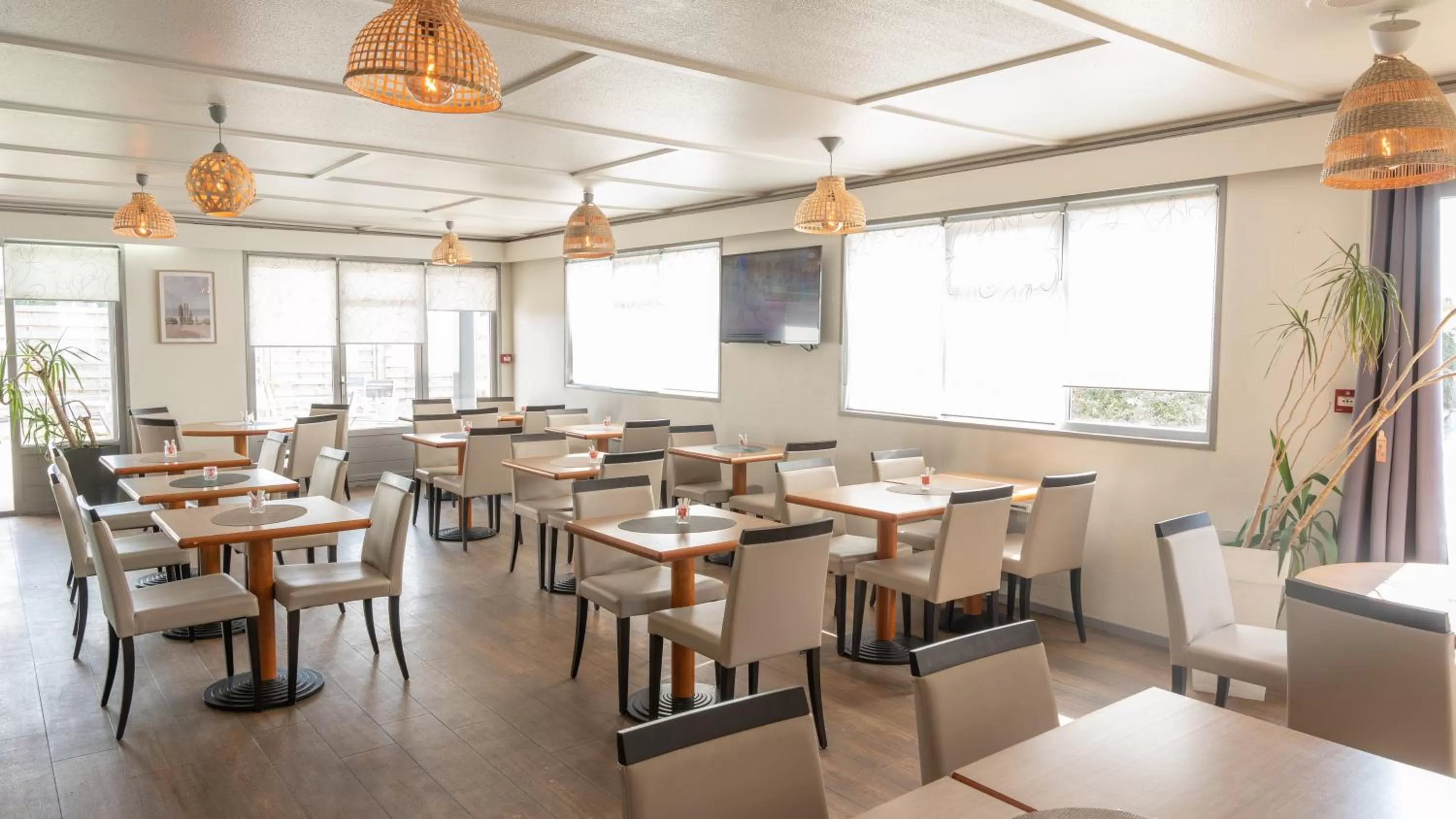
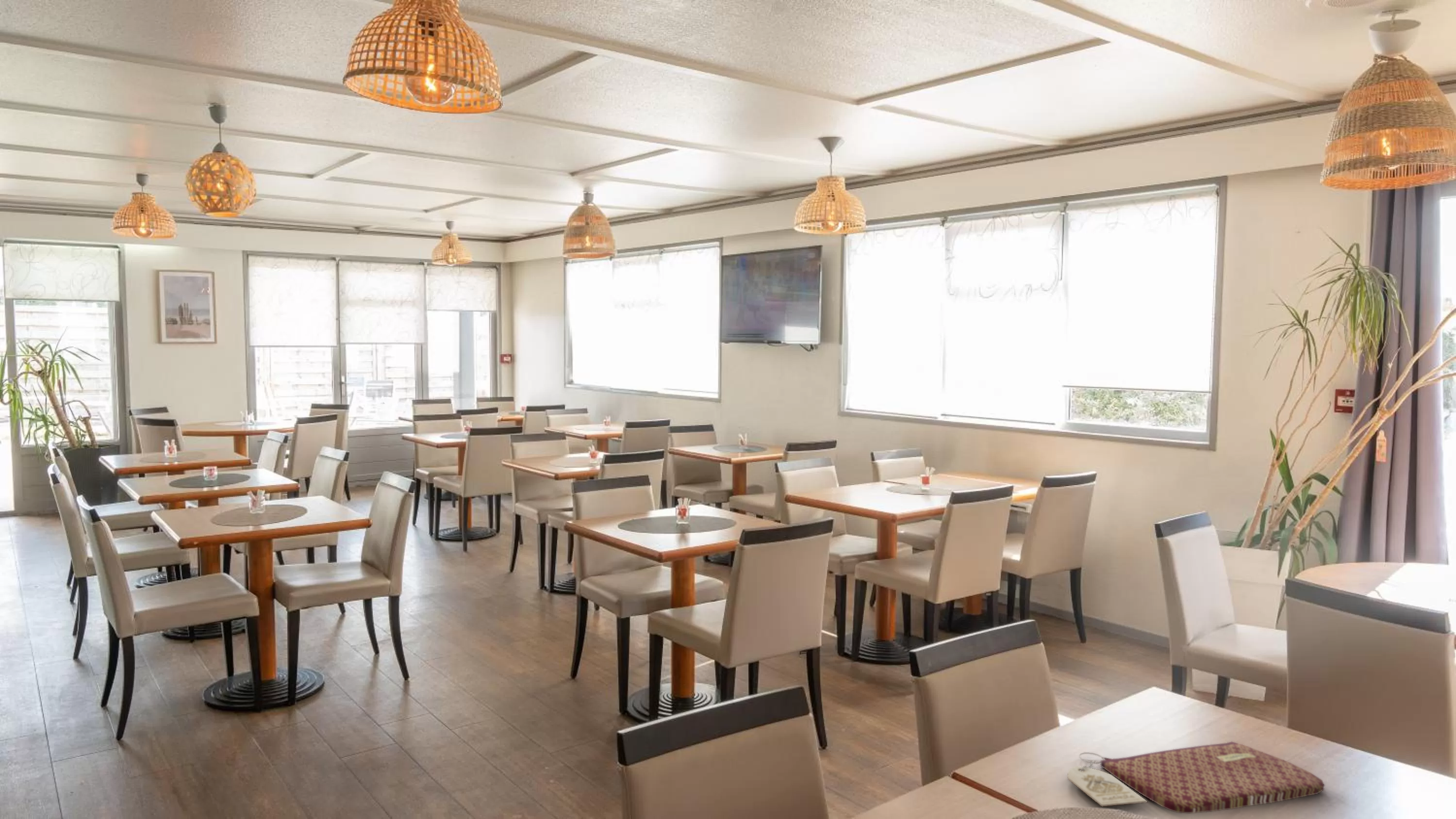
+ placemat [1067,741,1325,814]
